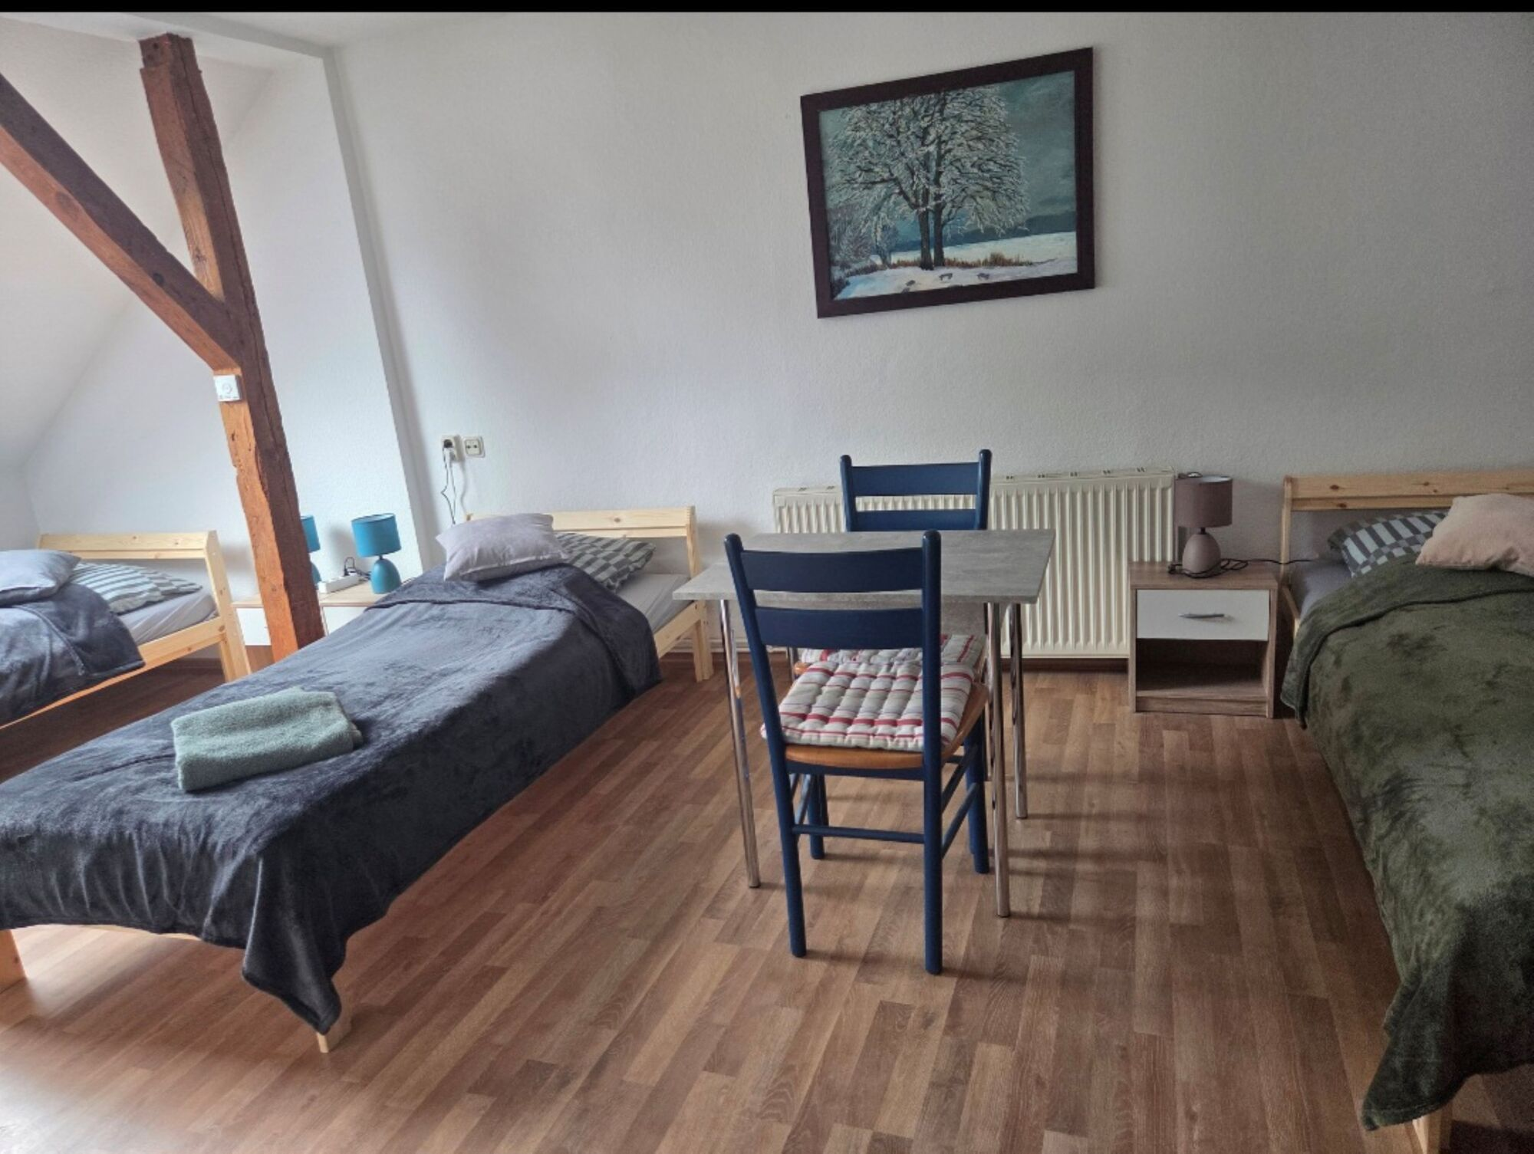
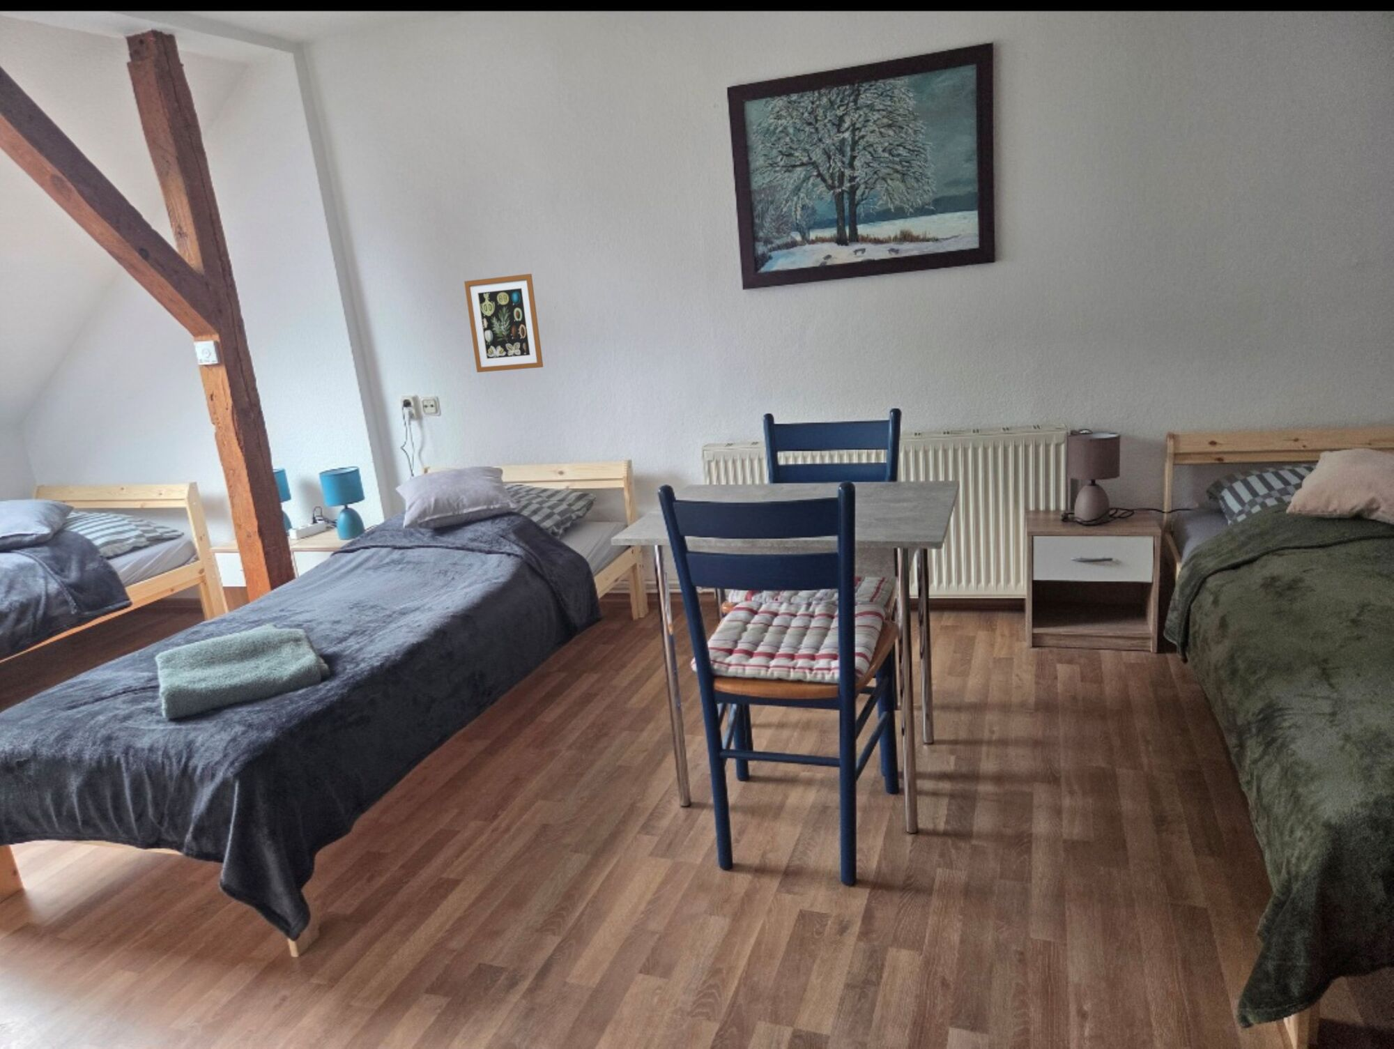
+ wall art [464,273,543,372]
